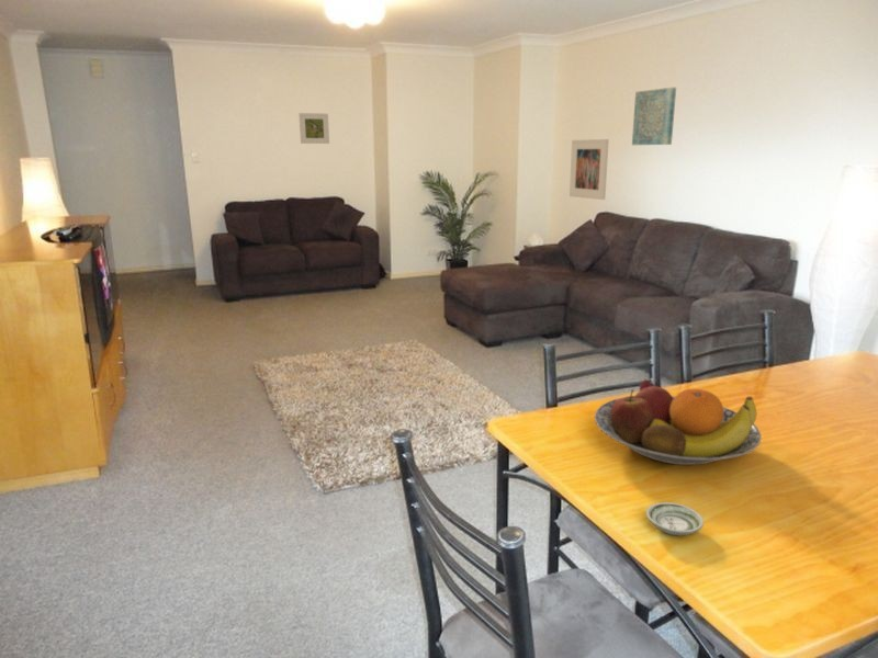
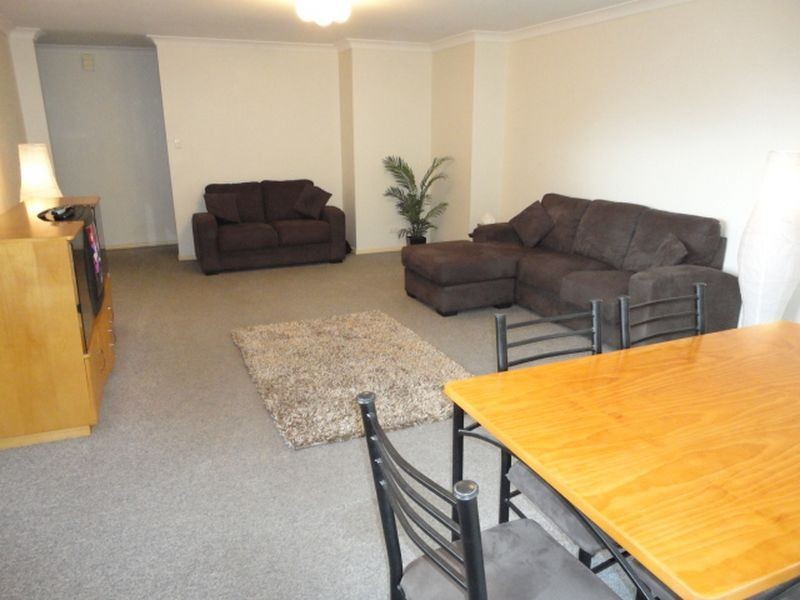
- wall art [631,87,677,146]
- saucer [645,501,705,536]
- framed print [297,112,330,145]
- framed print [569,138,610,201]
- fruit bowl [594,378,763,466]
